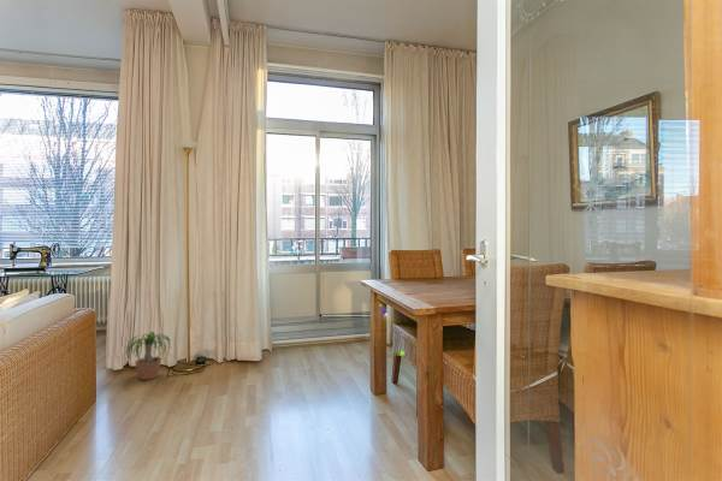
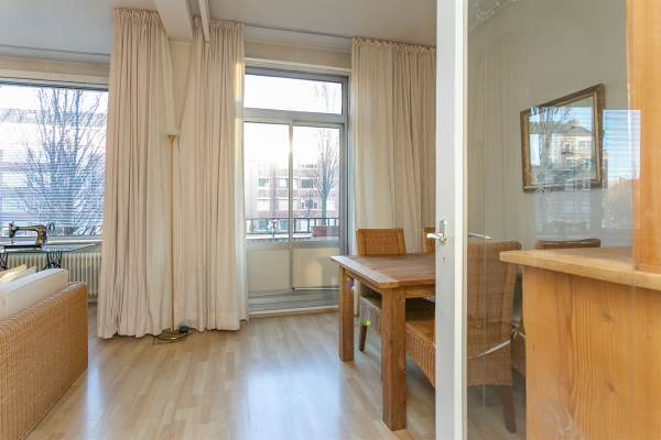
- potted plant [120,331,178,381]
